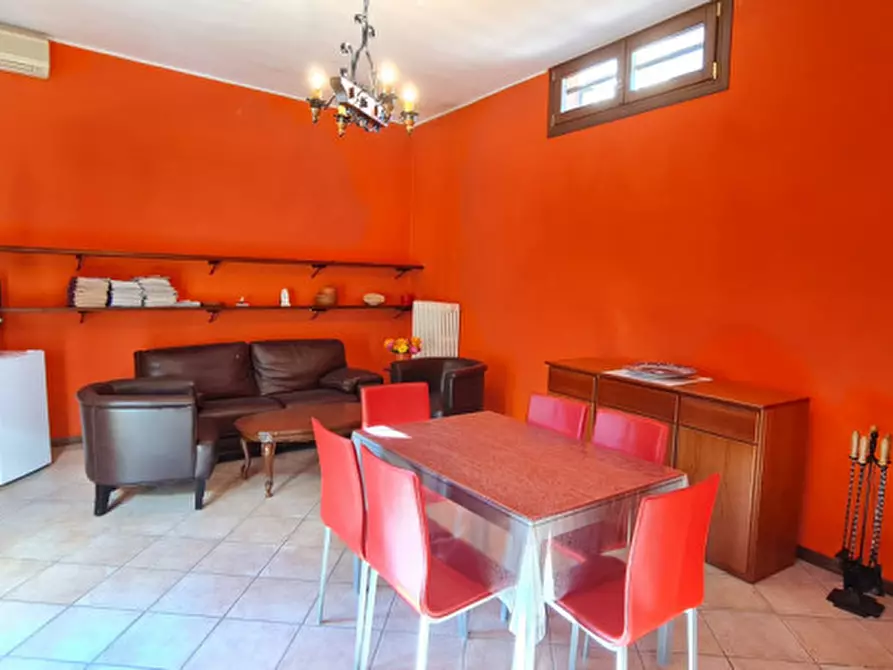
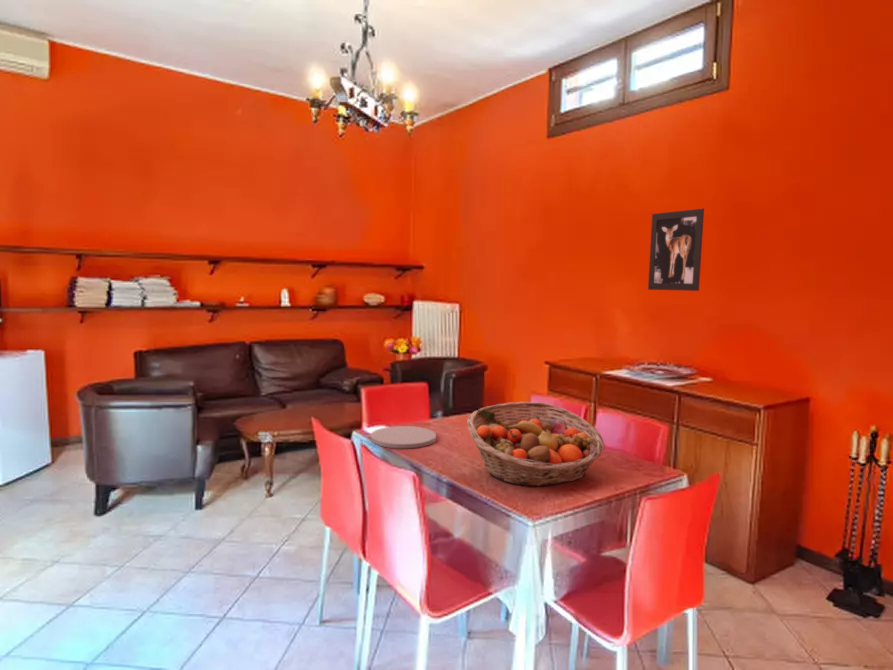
+ plate [370,425,437,449]
+ fruit basket [466,401,606,488]
+ wall art [647,207,705,292]
